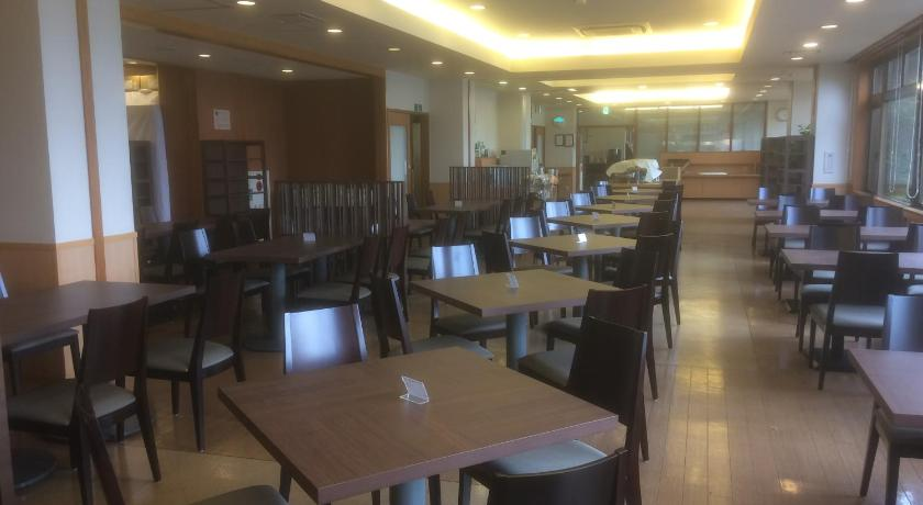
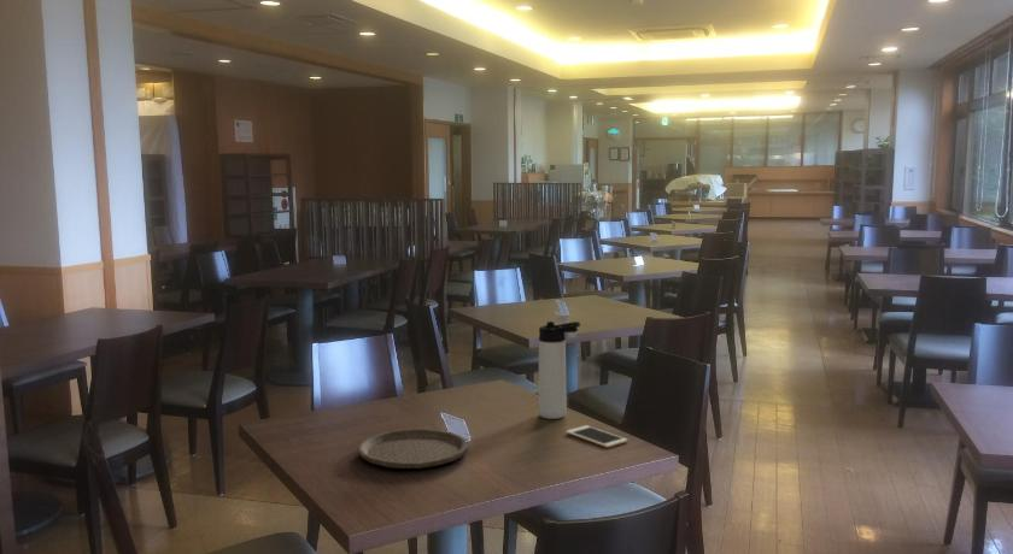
+ plate [356,428,468,470]
+ thermos bottle [537,320,581,420]
+ cell phone [566,424,628,448]
